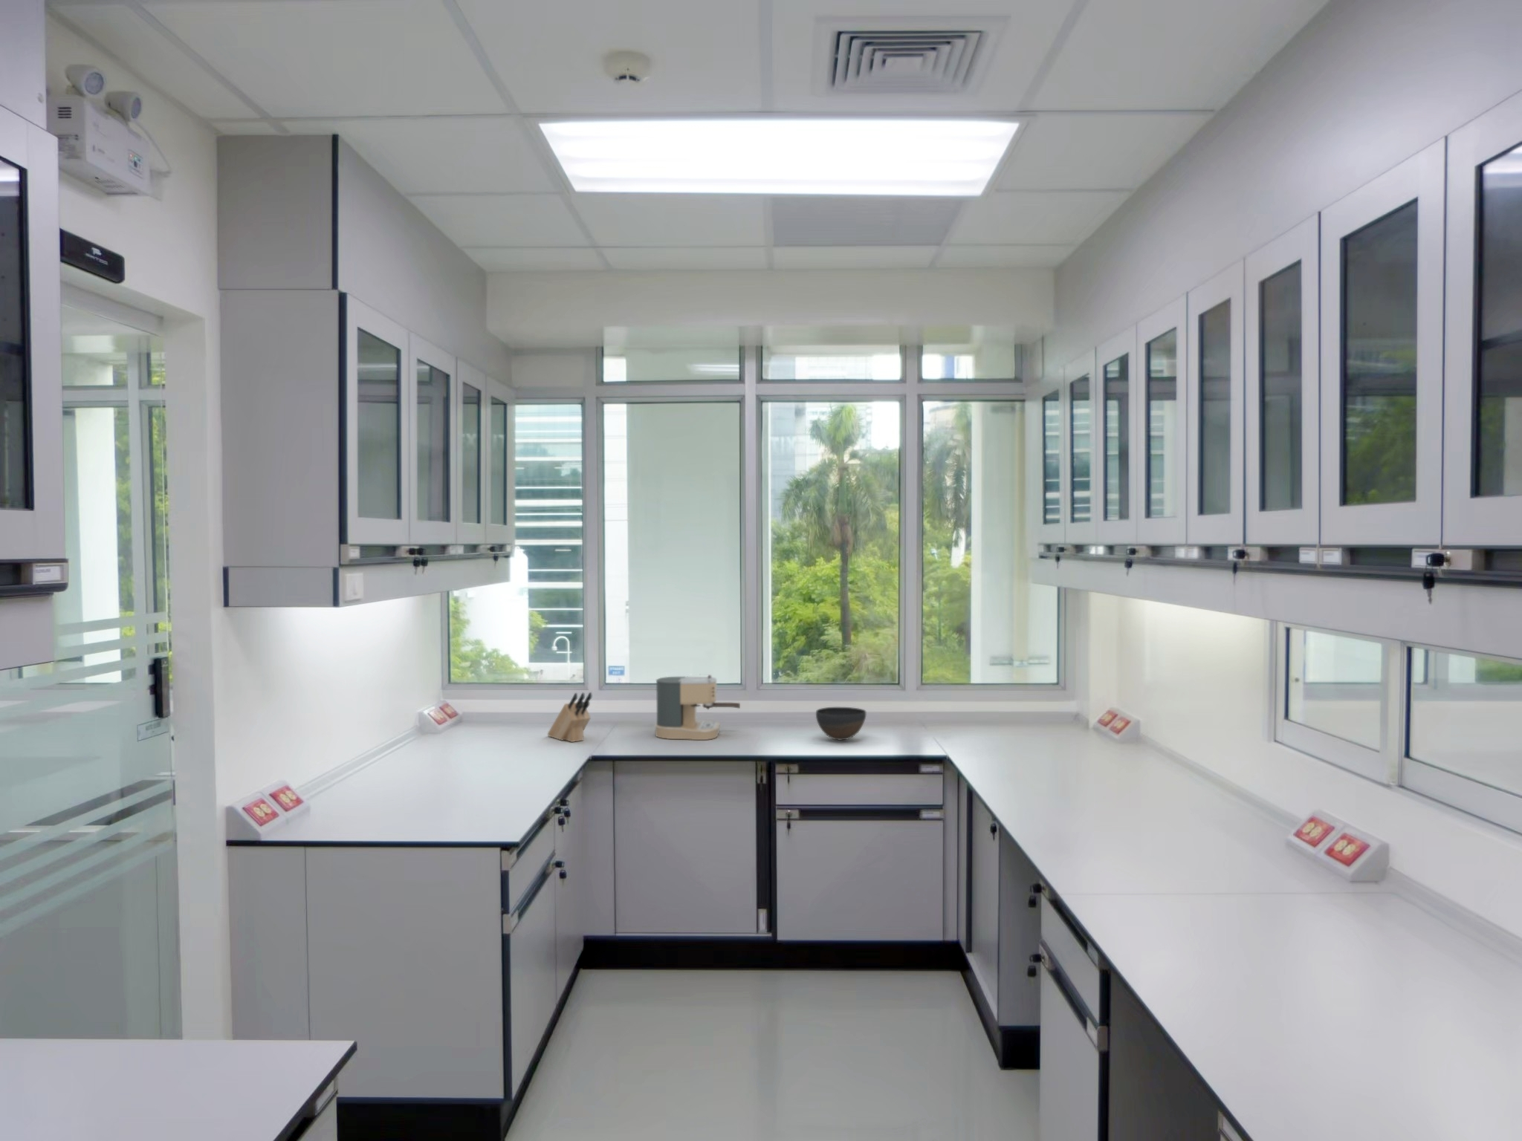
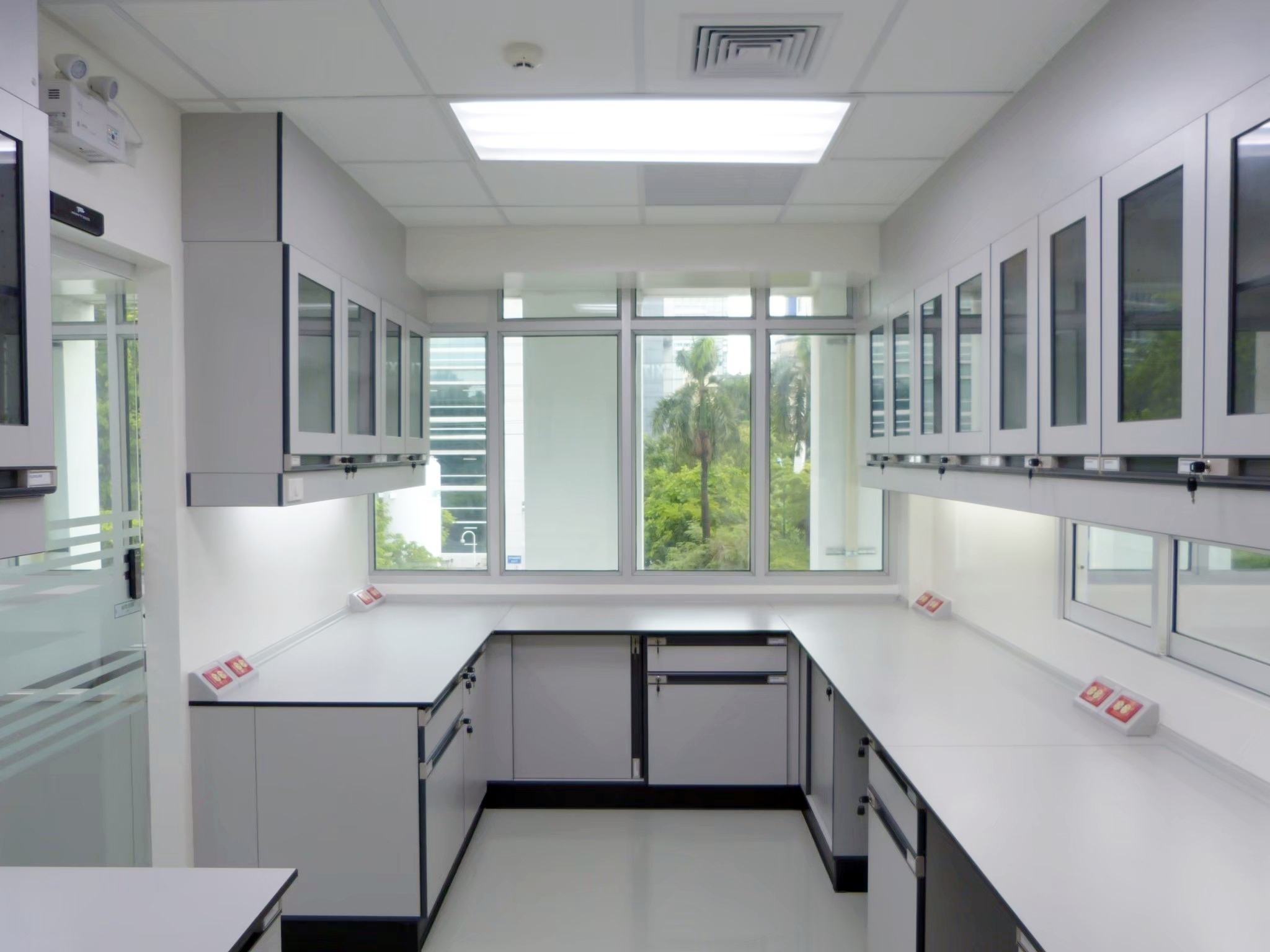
- bowl [815,706,866,742]
- knife block [546,692,592,743]
- coffee maker [654,674,741,741]
